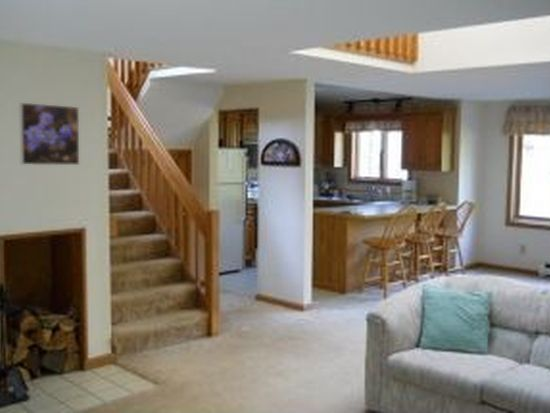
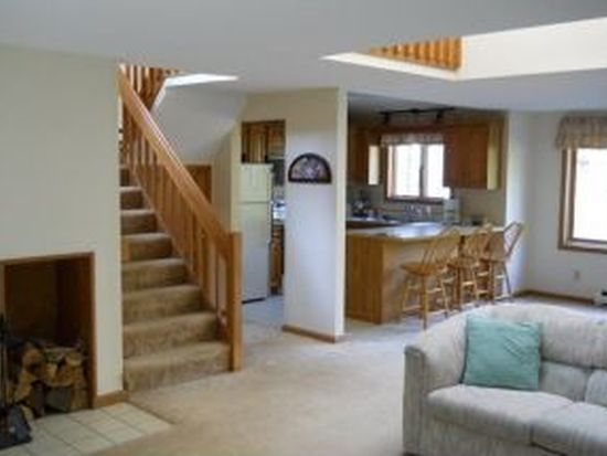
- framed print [18,102,80,166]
